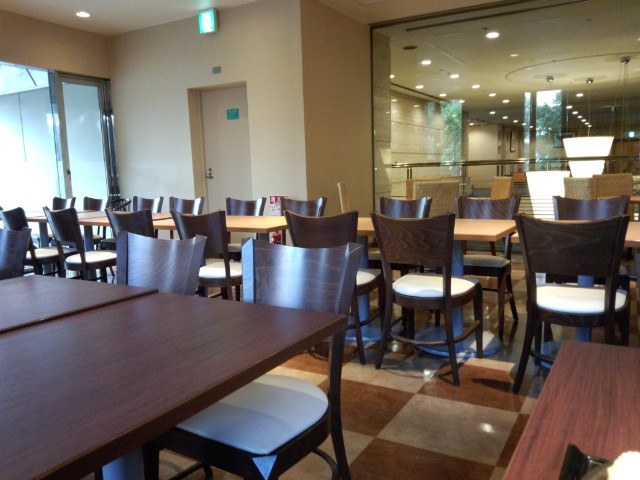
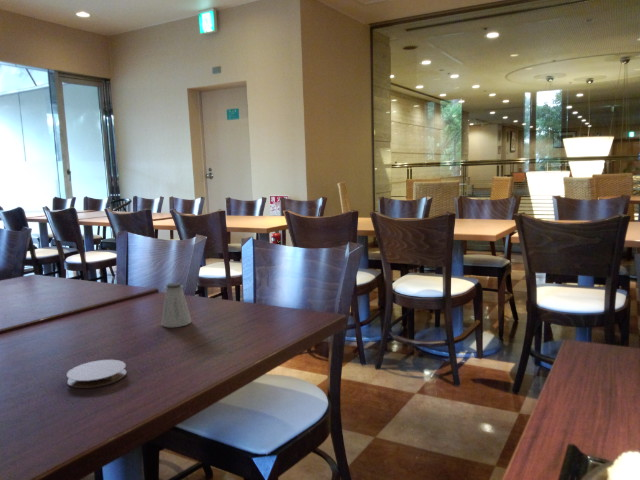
+ coaster [66,359,127,389]
+ saltshaker [160,282,192,328]
